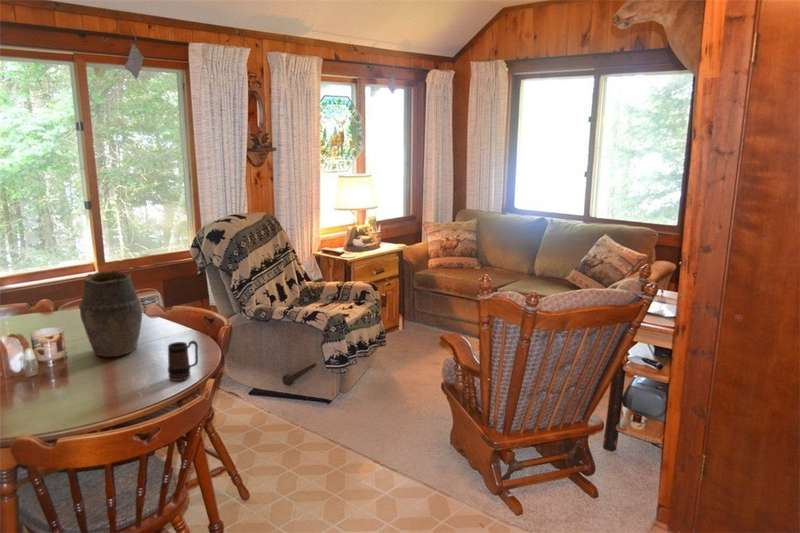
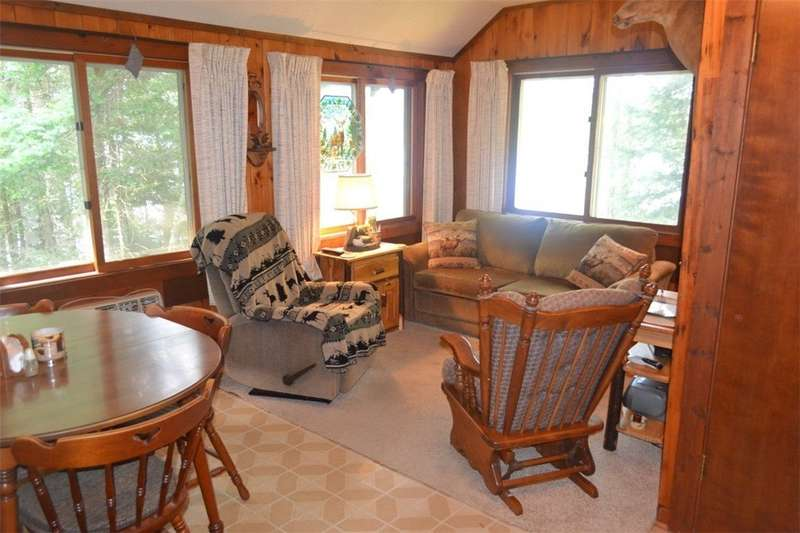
- mug [167,339,199,382]
- vase [78,270,143,358]
